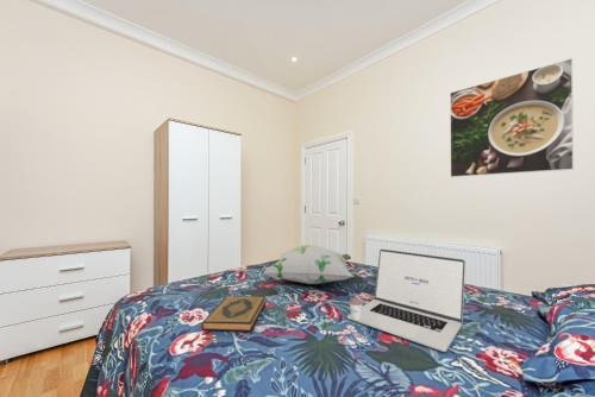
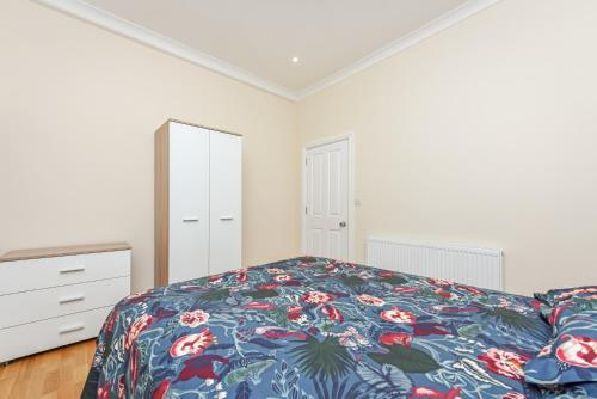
- hardback book [201,295,267,333]
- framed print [449,57,575,178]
- laptop [346,248,466,353]
- decorative pillow [262,244,356,285]
